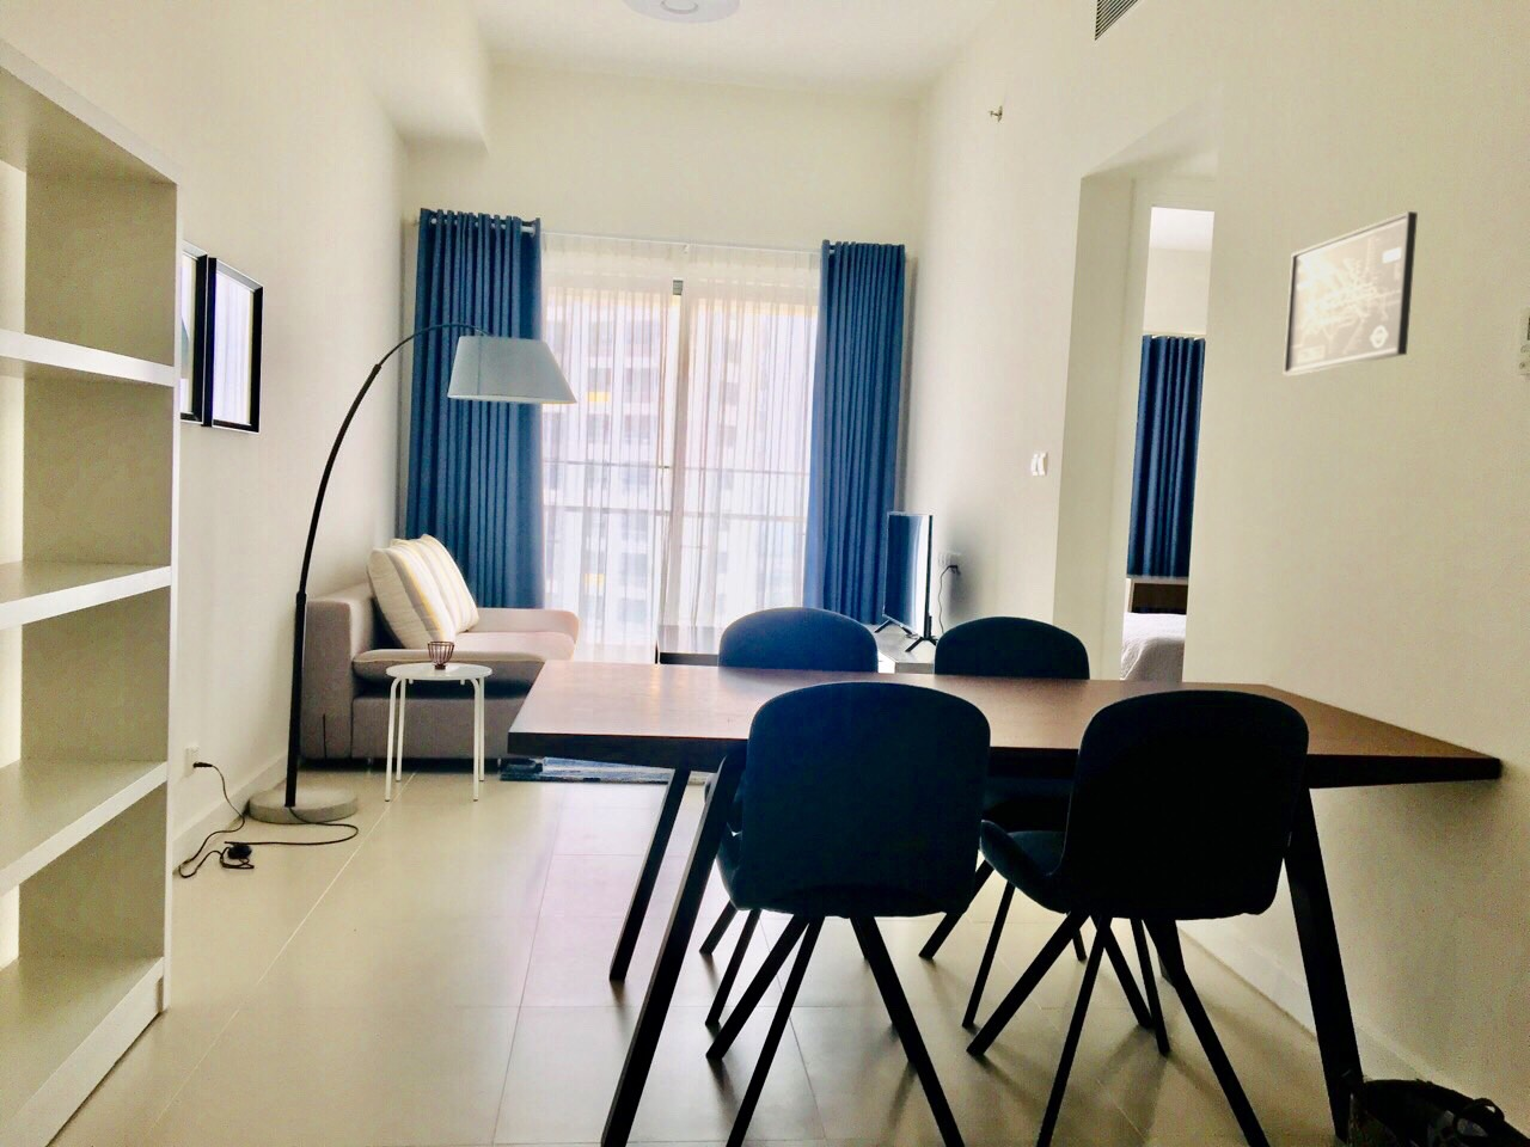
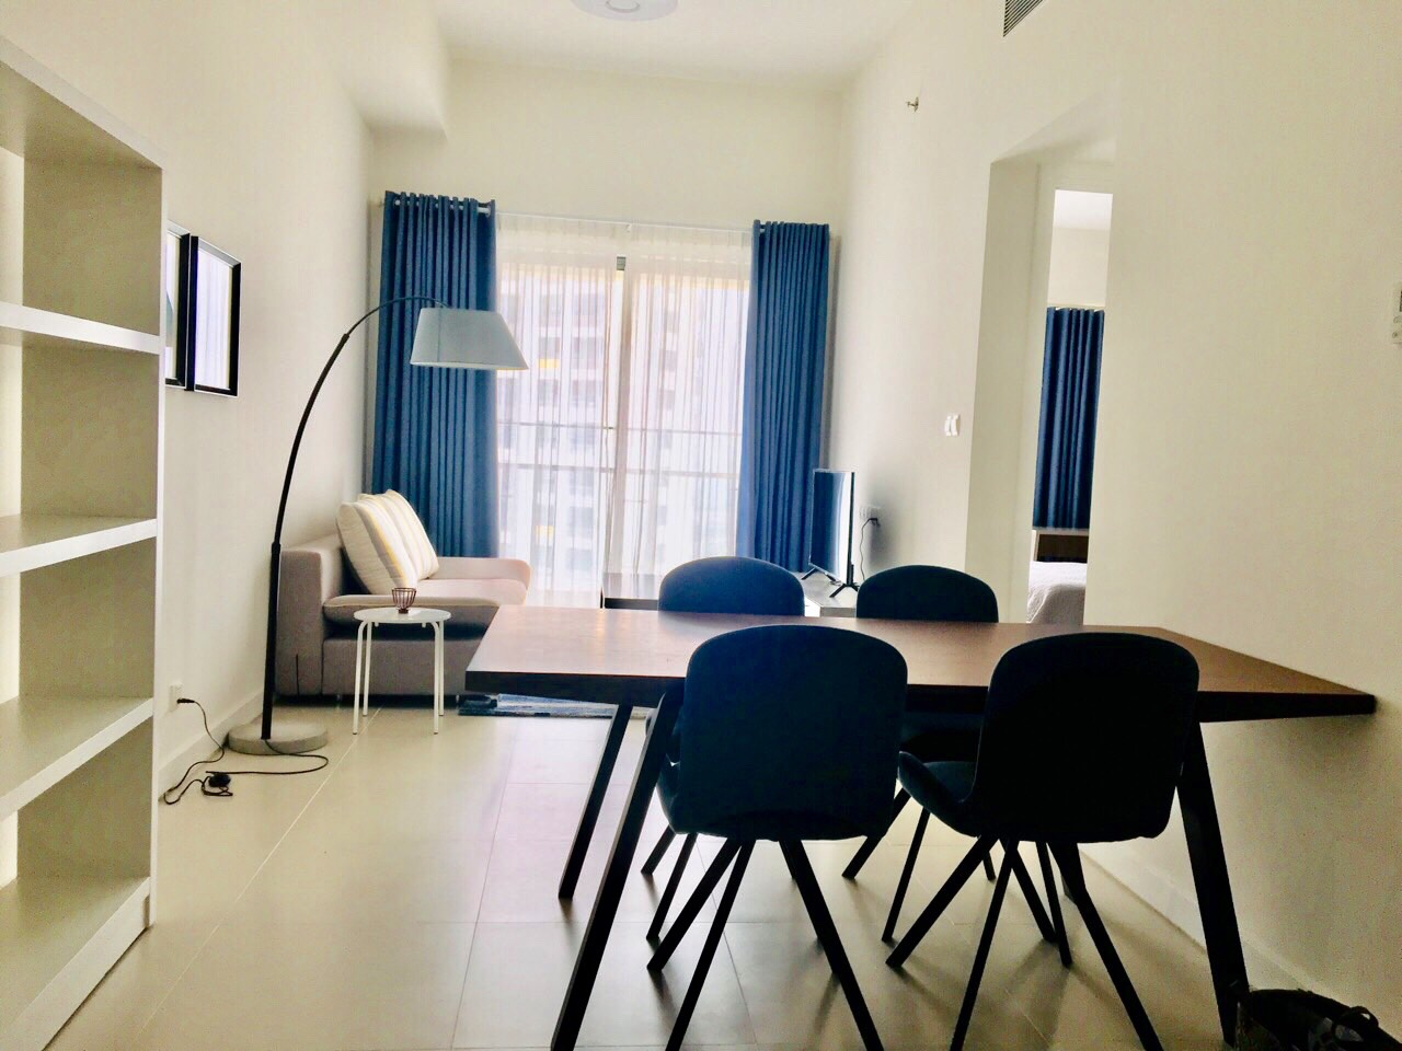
- wall art [1282,211,1419,376]
